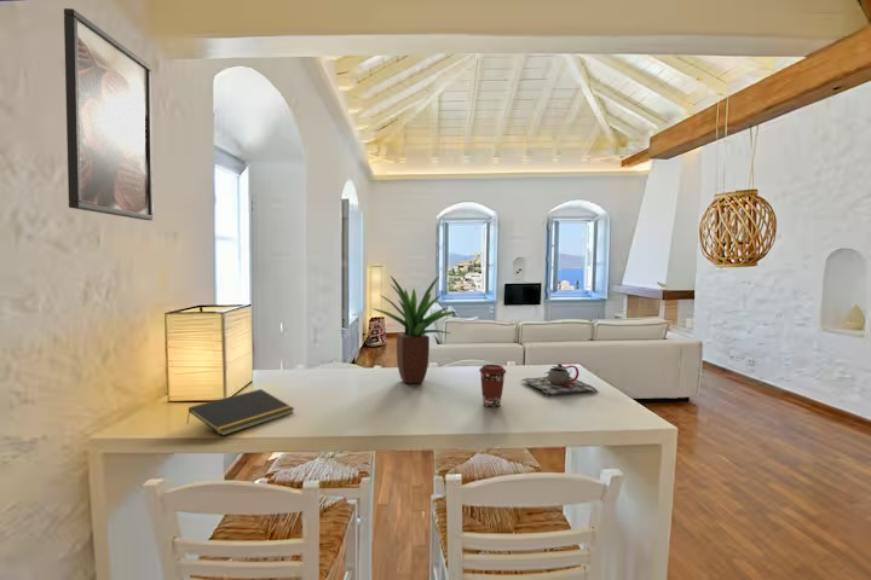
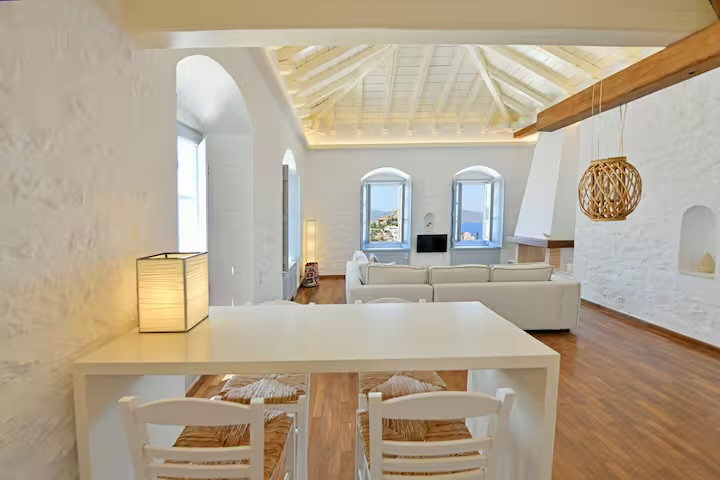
- potted plant [370,276,457,385]
- teapot [521,362,599,398]
- notepad [185,388,296,437]
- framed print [63,7,155,221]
- coffee cup [478,364,507,408]
